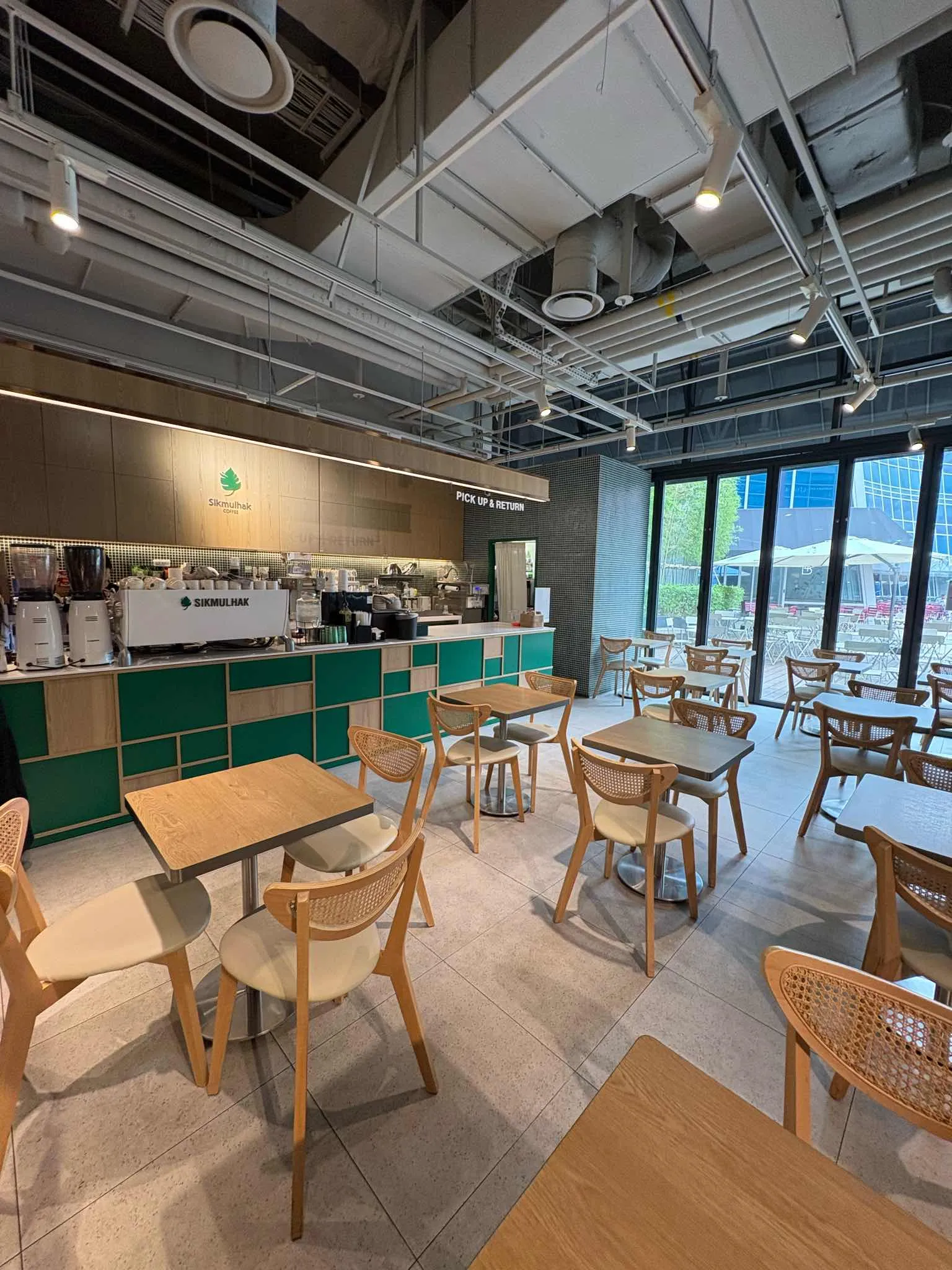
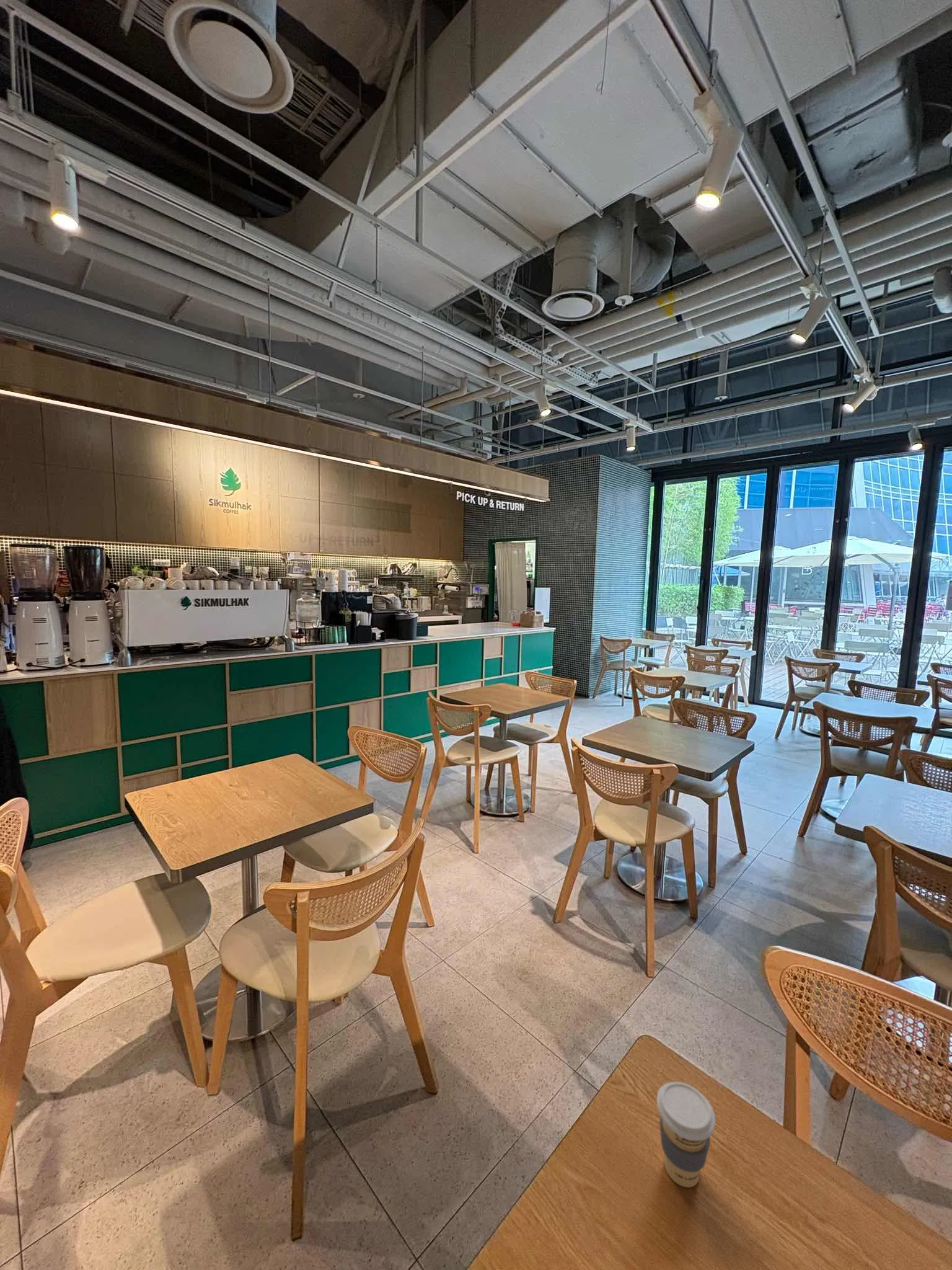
+ coffee cup [656,1081,716,1188]
